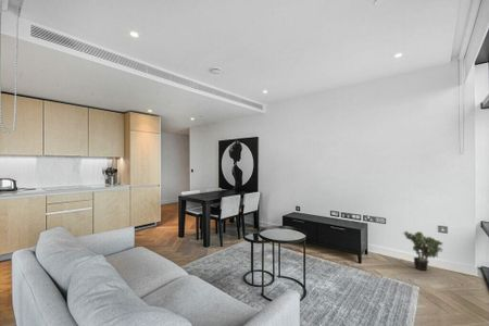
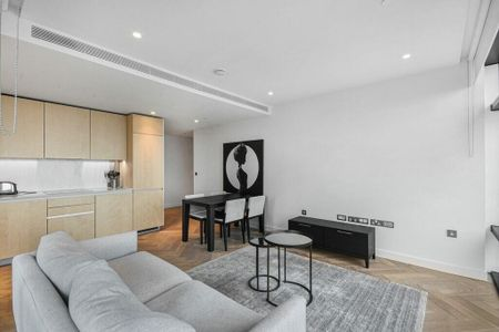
- potted plant [401,230,444,272]
